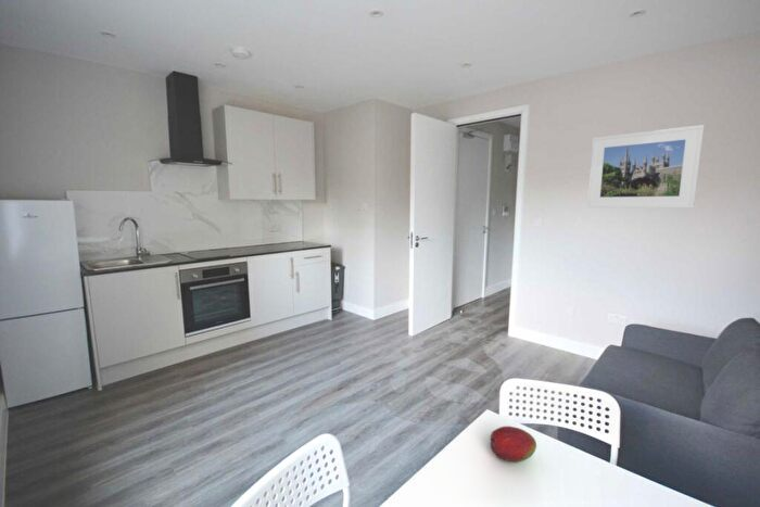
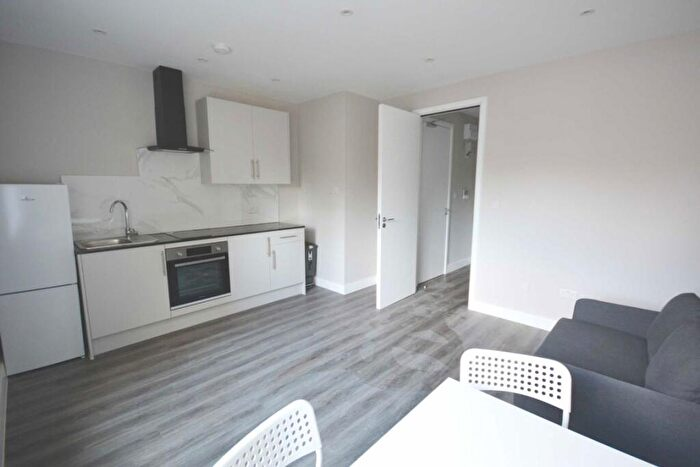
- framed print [586,124,705,210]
- fruit [490,426,537,462]
